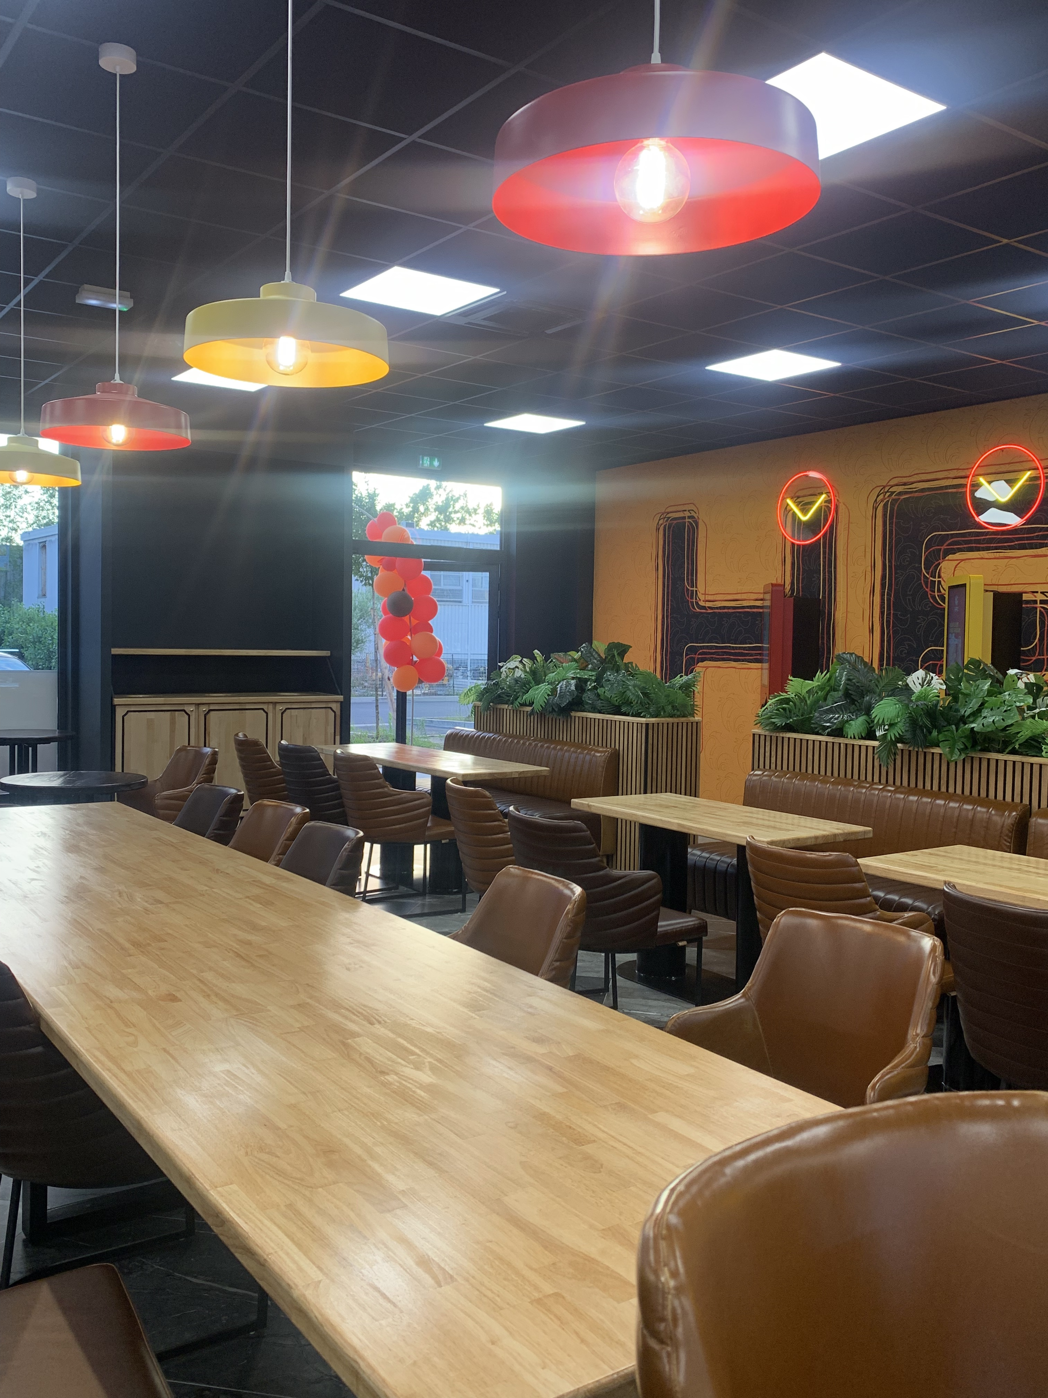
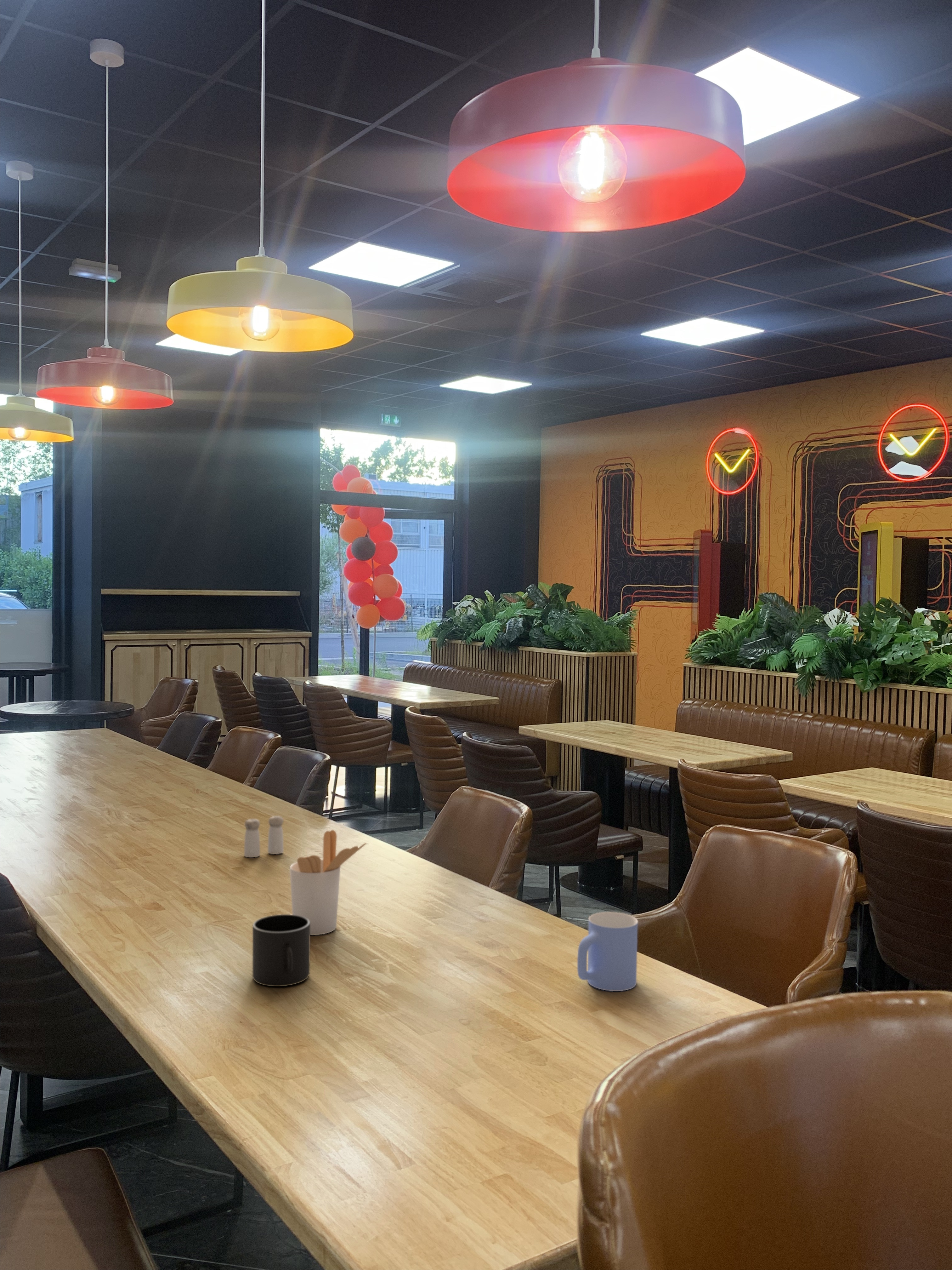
+ mug [252,914,310,987]
+ salt and pepper shaker [244,815,284,858]
+ mug [577,912,638,992]
+ utensil holder [289,830,367,935]
